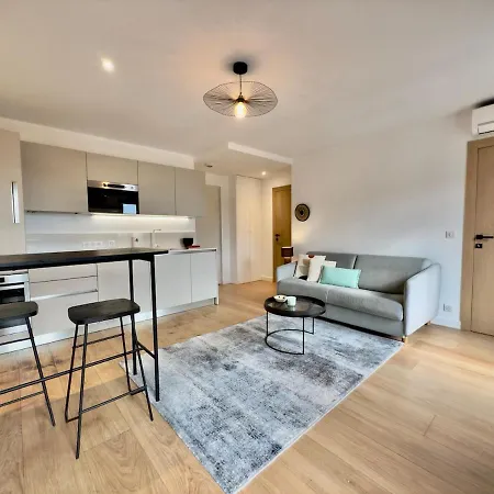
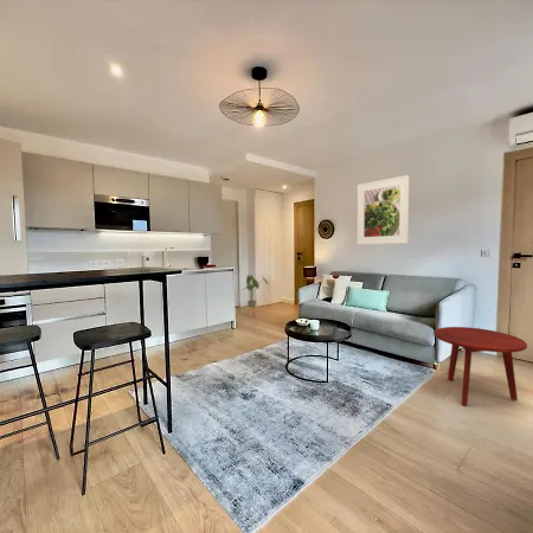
+ house plant [242,274,270,319]
+ side table [434,326,528,407]
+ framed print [357,174,410,245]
